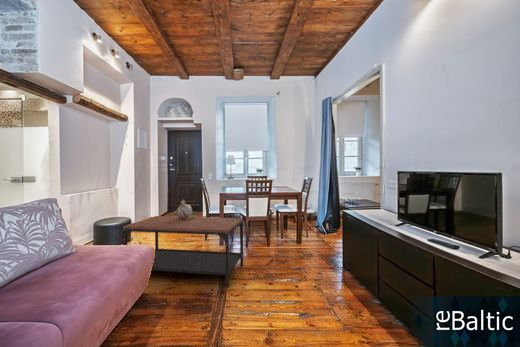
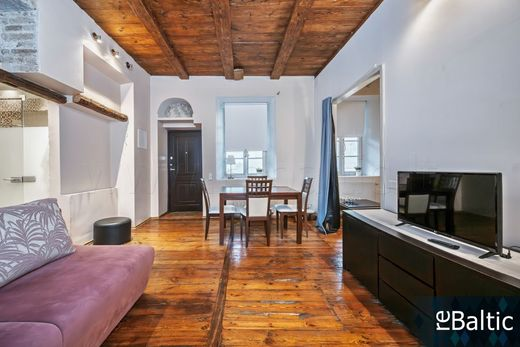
- decorative sphere [173,199,195,220]
- coffee table [122,215,244,288]
